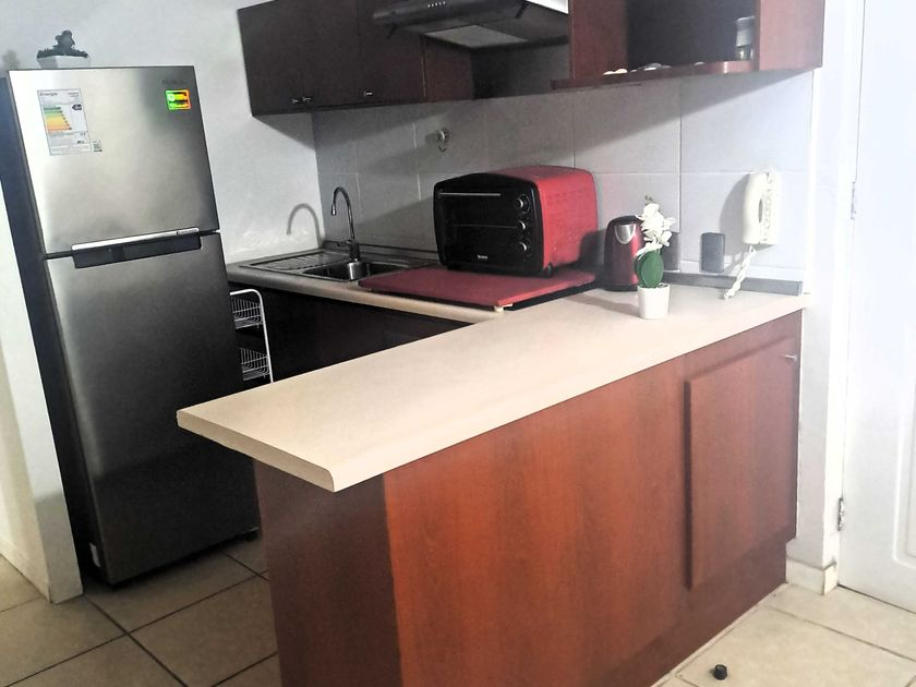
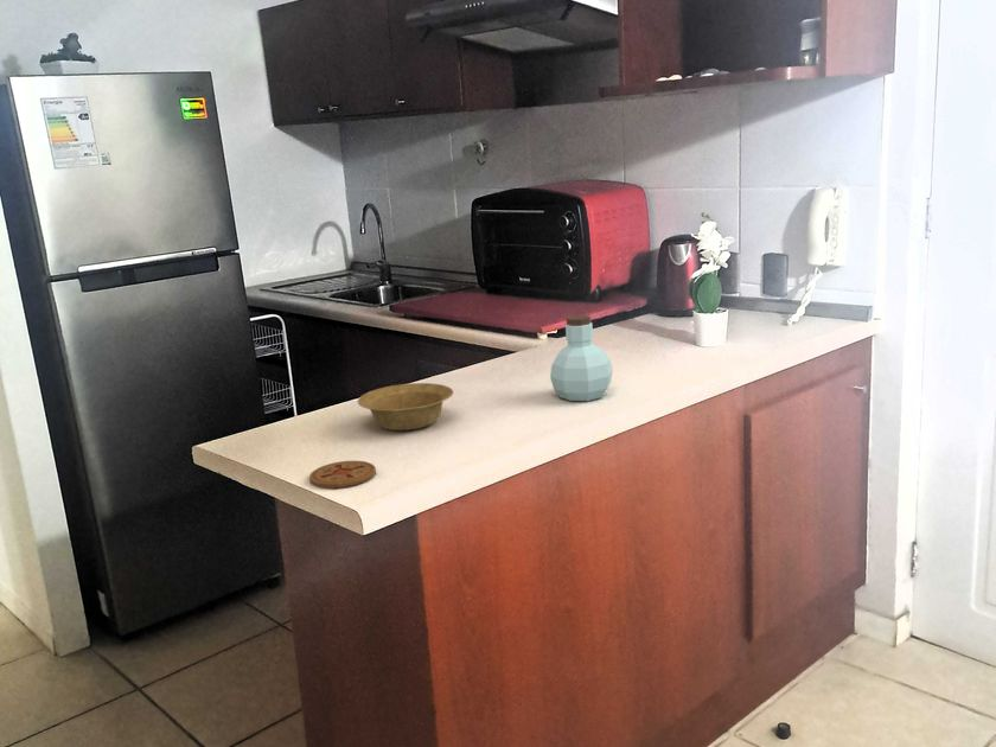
+ bowl [357,382,454,432]
+ coaster [308,460,377,489]
+ jar [549,314,614,402]
